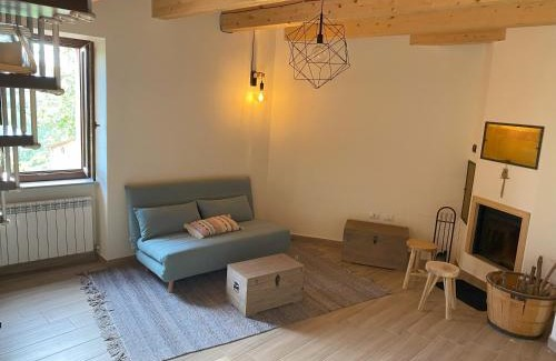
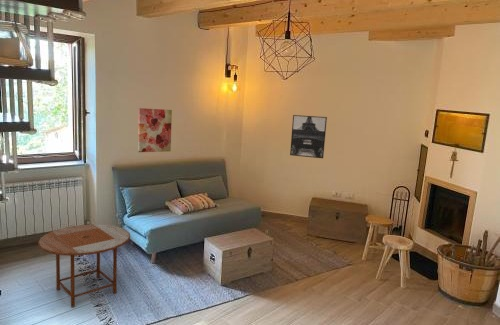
+ wall art [137,107,173,153]
+ side table [37,223,131,308]
+ wall art [289,114,328,159]
